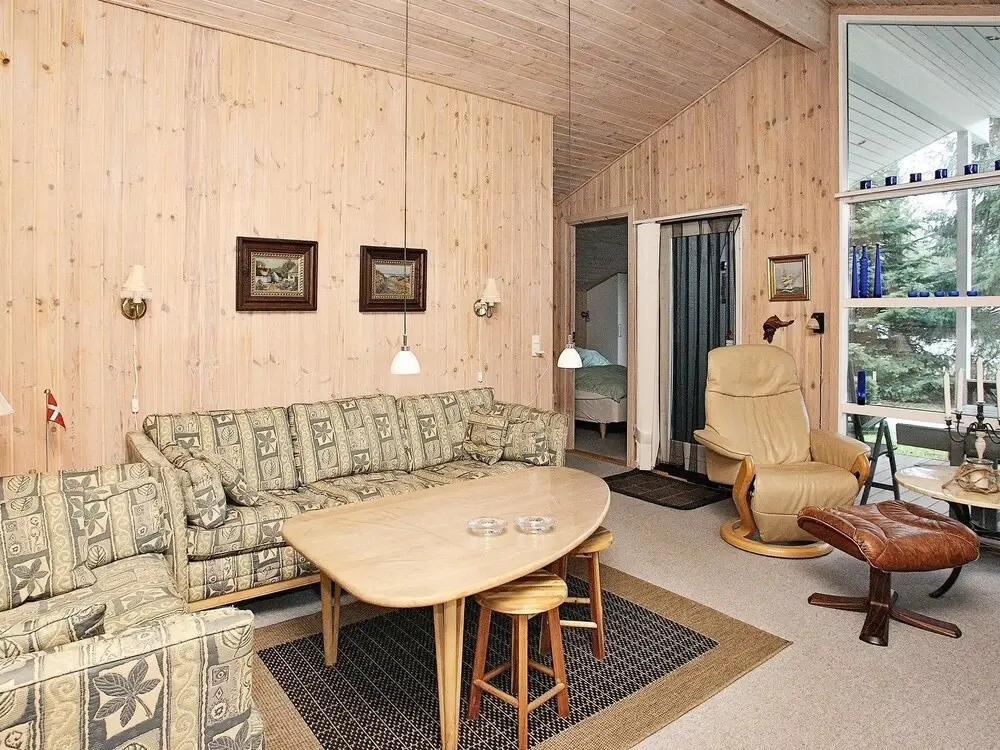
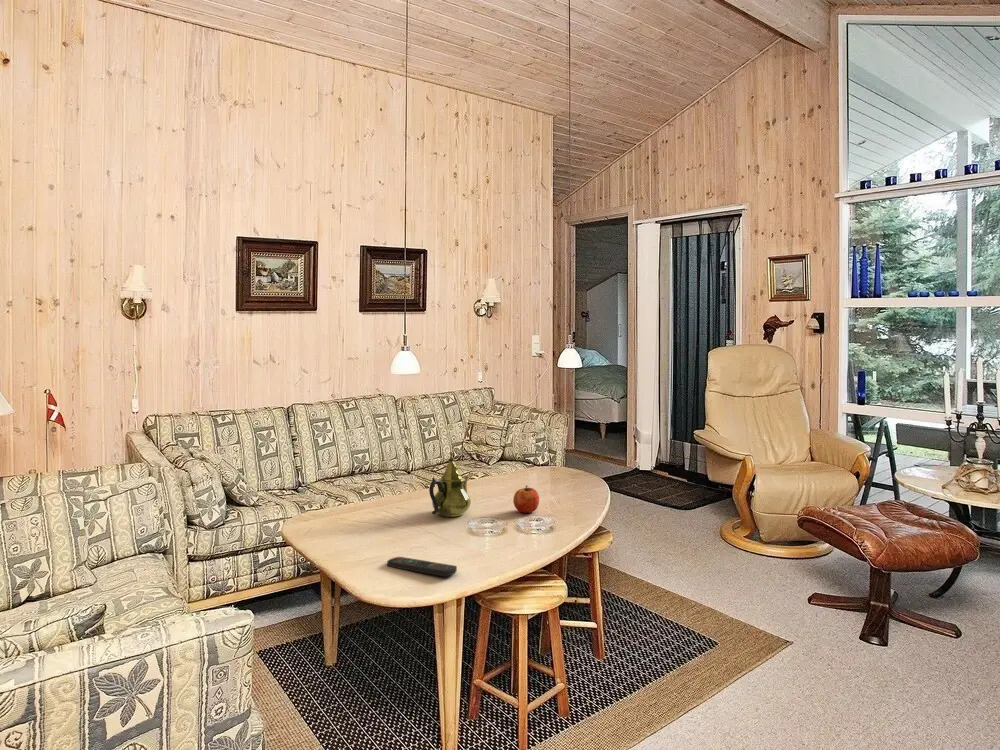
+ fruit [512,485,540,514]
+ remote control [386,556,458,577]
+ teapot [428,451,472,518]
